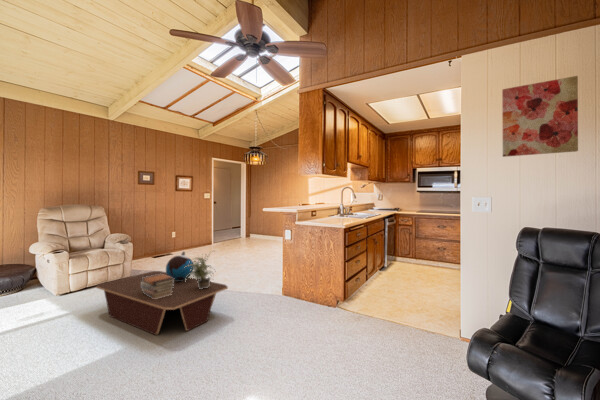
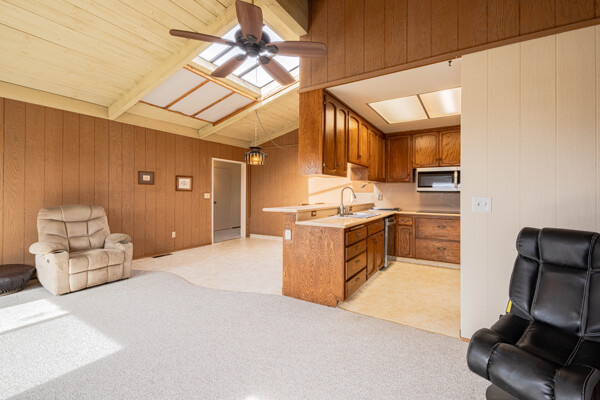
- decorative globe [165,251,193,281]
- coffee table [95,270,229,336]
- potted plant [184,250,217,289]
- wall art [501,75,579,158]
- book stack [141,273,175,299]
